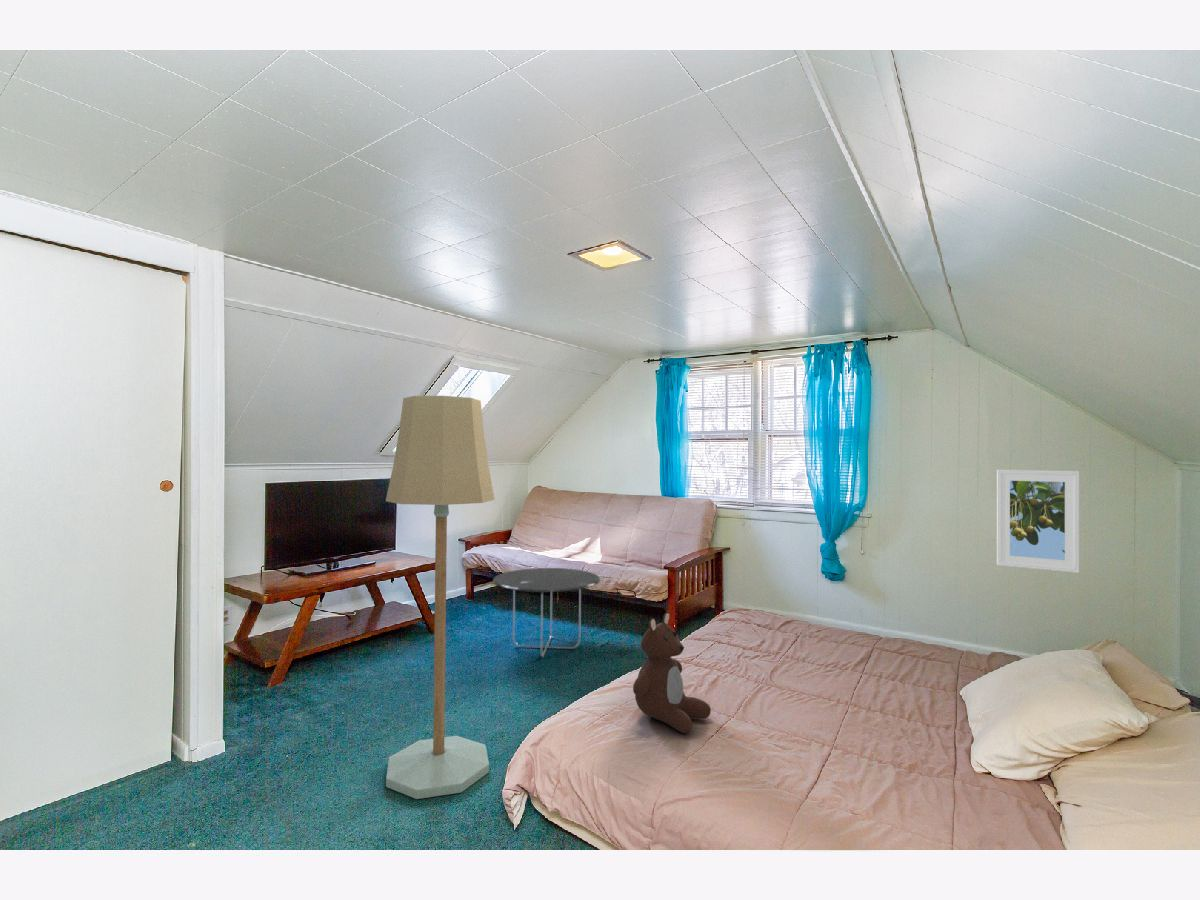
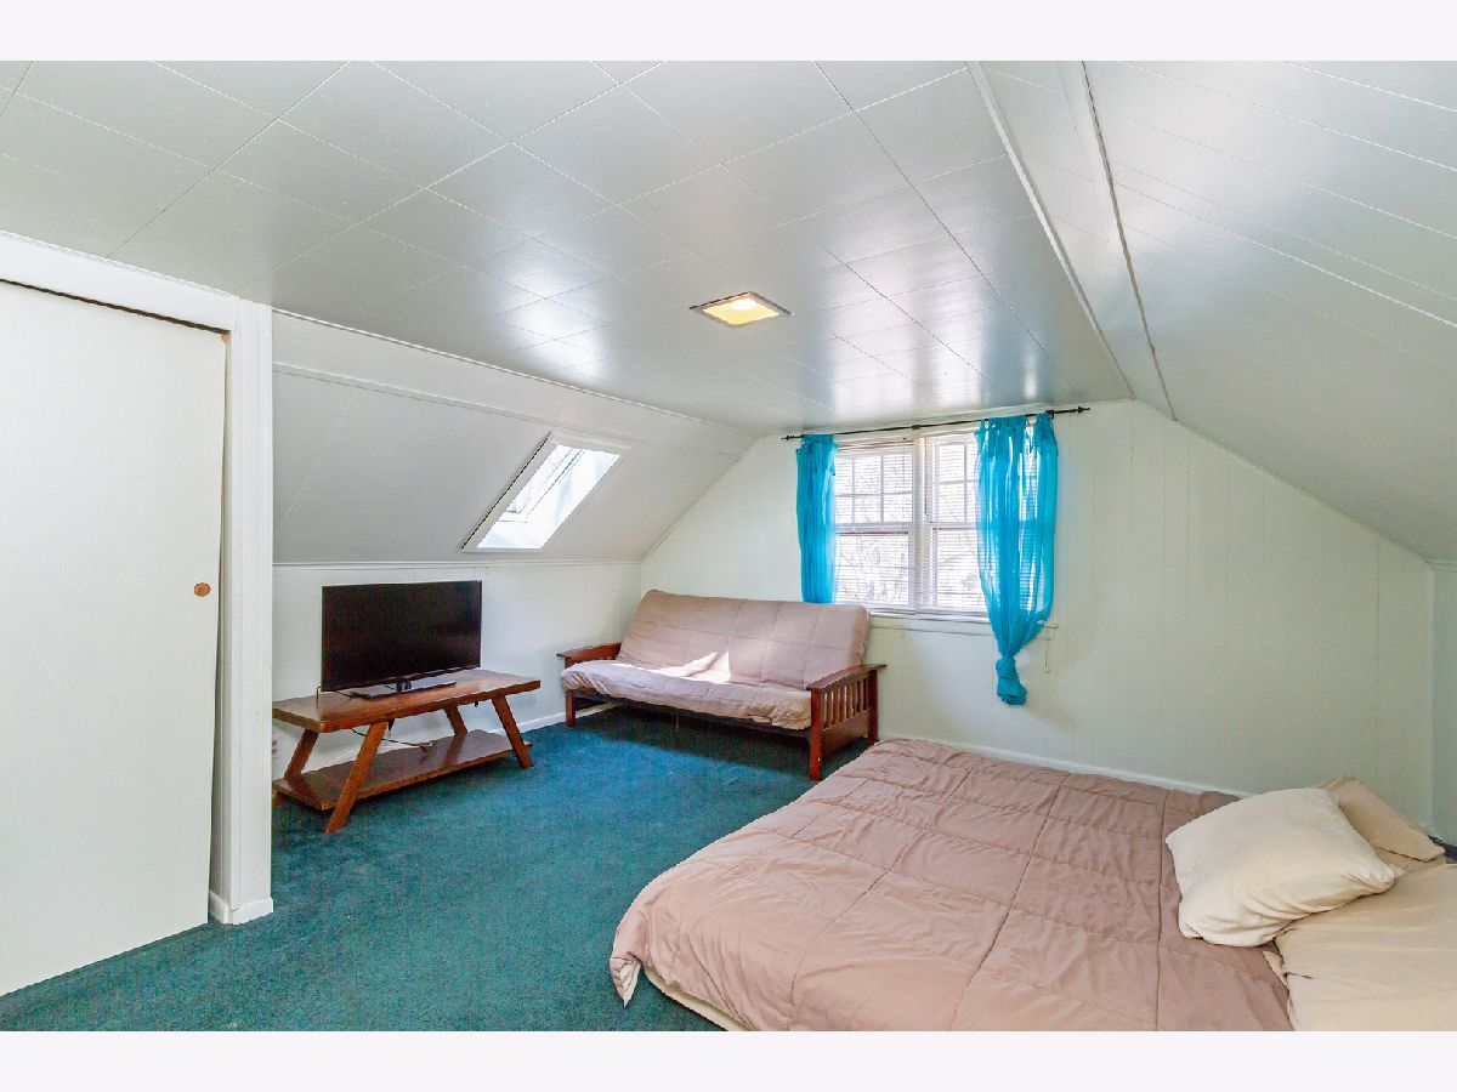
- floor lamp [385,395,496,800]
- side table [492,567,601,658]
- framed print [996,469,1080,574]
- teddy bear [632,612,712,734]
